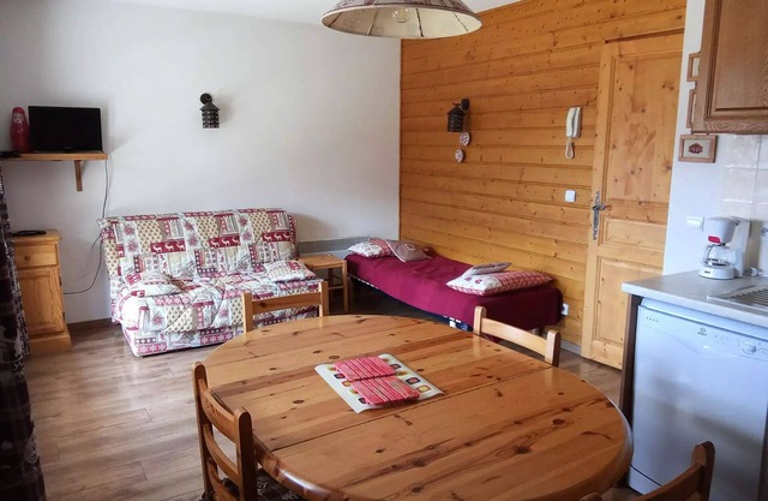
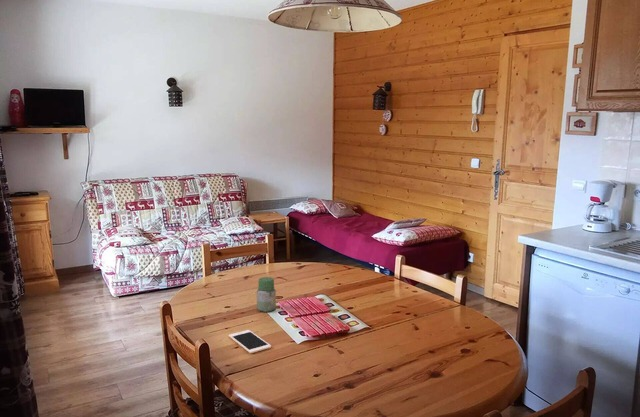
+ jar [256,276,277,313]
+ cell phone [228,329,272,354]
